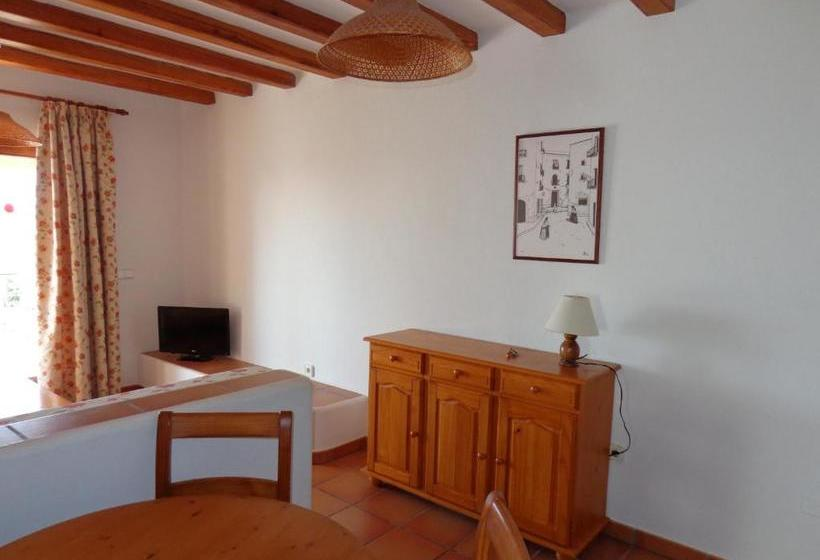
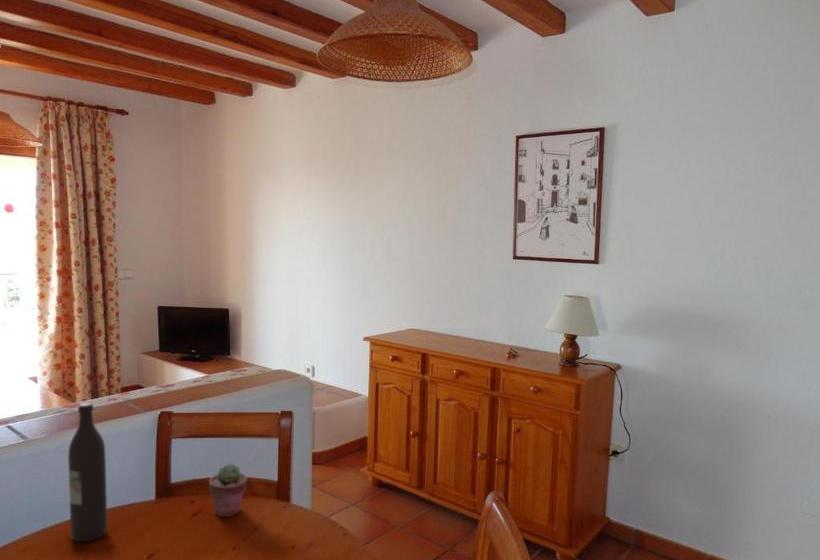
+ wine bottle [67,402,108,543]
+ potted succulent [208,462,248,518]
